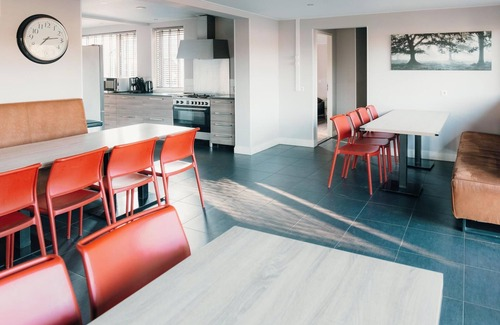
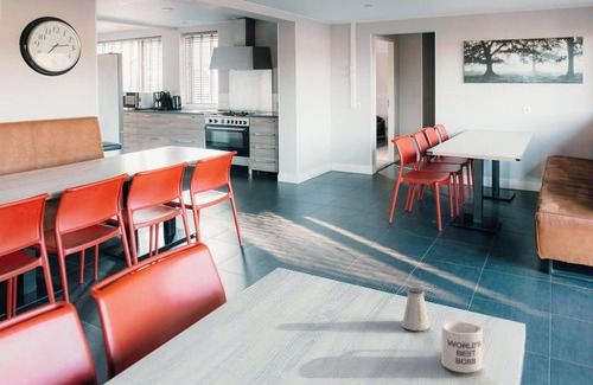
+ saltshaker [401,287,431,332]
+ mug [440,320,483,374]
